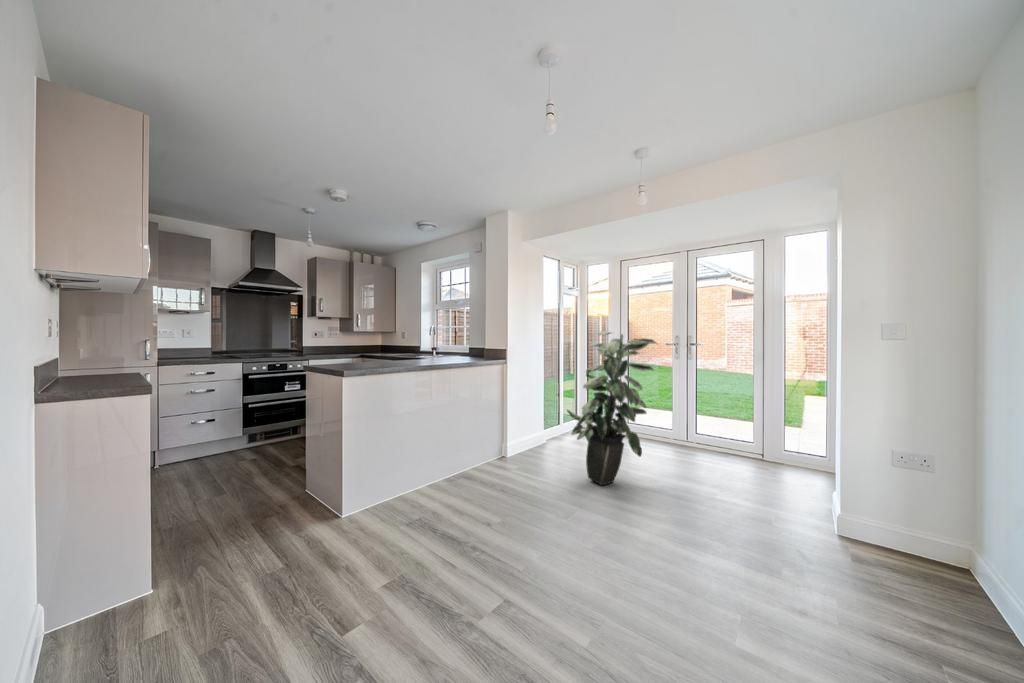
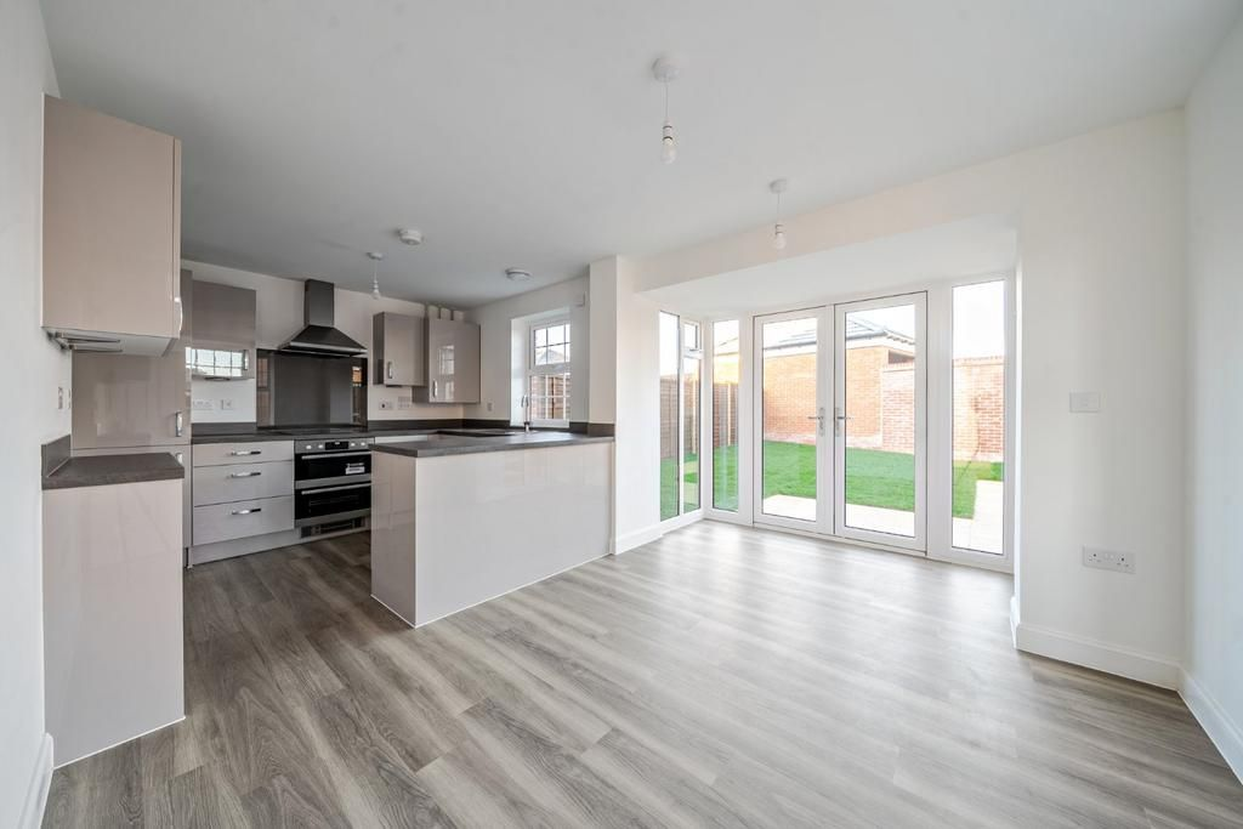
- indoor plant [566,330,658,487]
